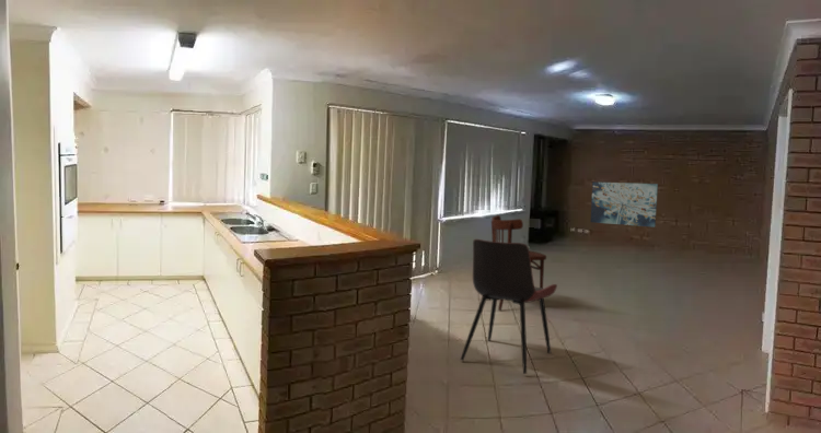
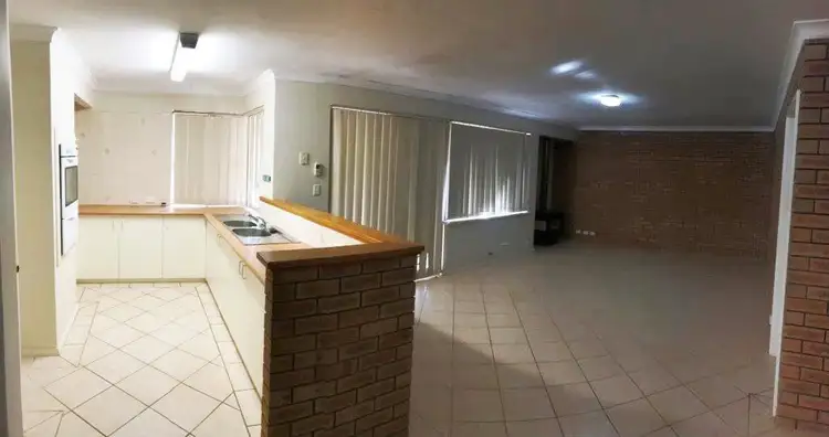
- dining chair [460,238,558,375]
- dining chair [481,214,547,312]
- wall art [589,182,659,229]
